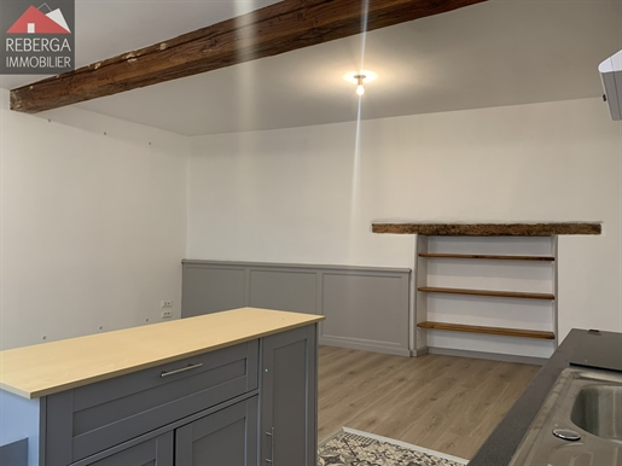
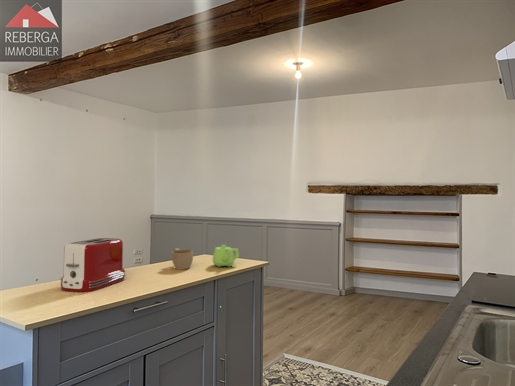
+ toaster [59,237,126,293]
+ teapot [212,244,240,268]
+ cup [170,247,194,271]
